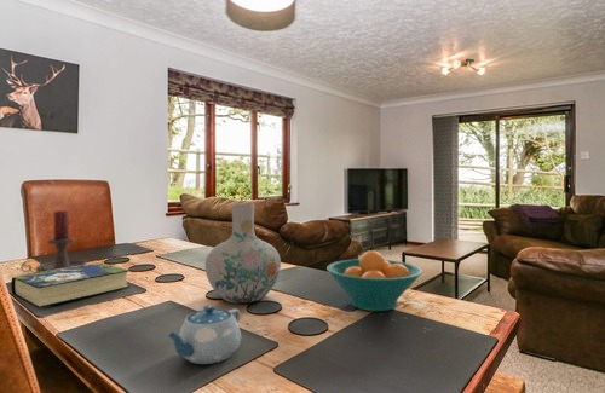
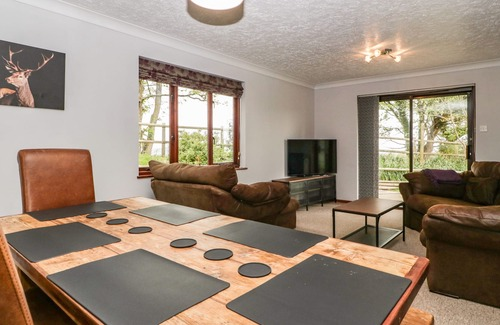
- fruit bowl [325,249,424,312]
- vase [204,203,282,305]
- candle holder [19,209,87,273]
- book [10,262,131,308]
- chinaware [166,304,242,365]
